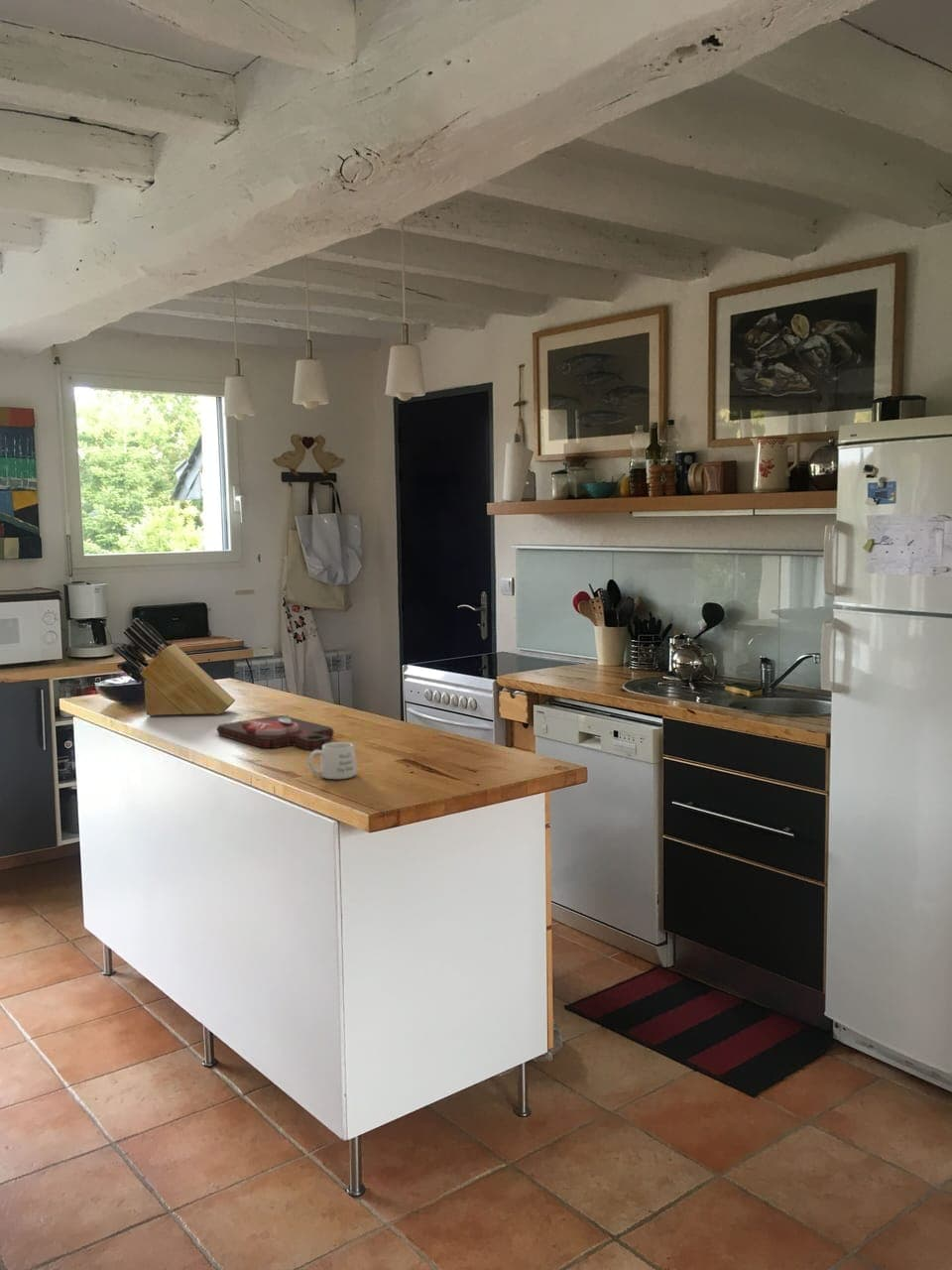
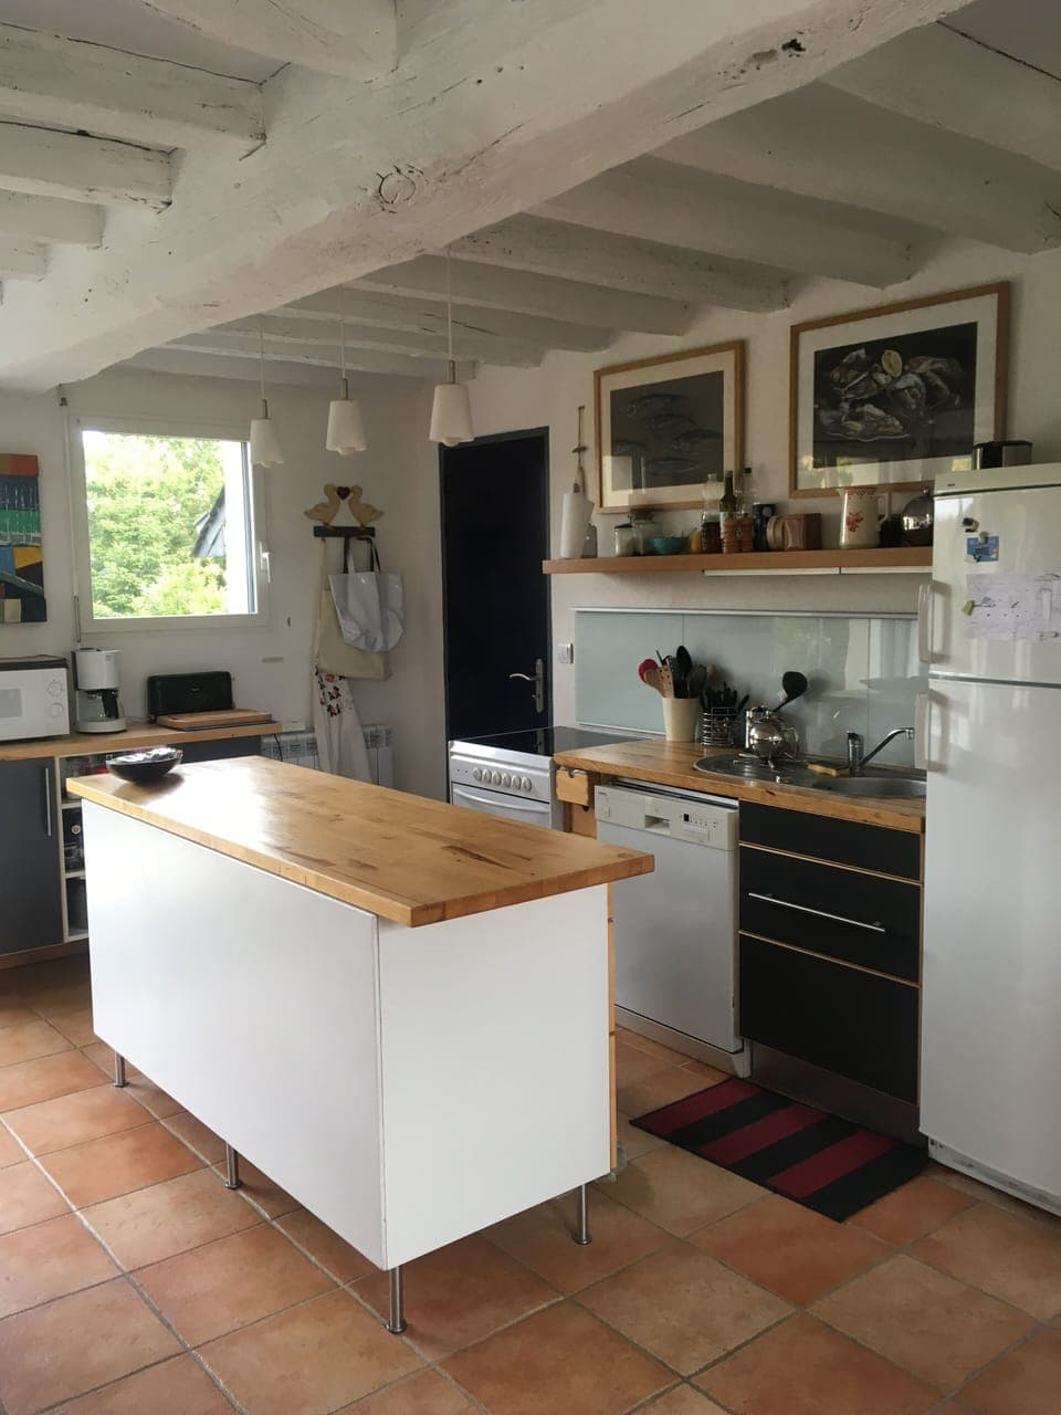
- cutting board [215,714,335,751]
- mug [307,741,358,780]
- knife block [113,617,236,717]
